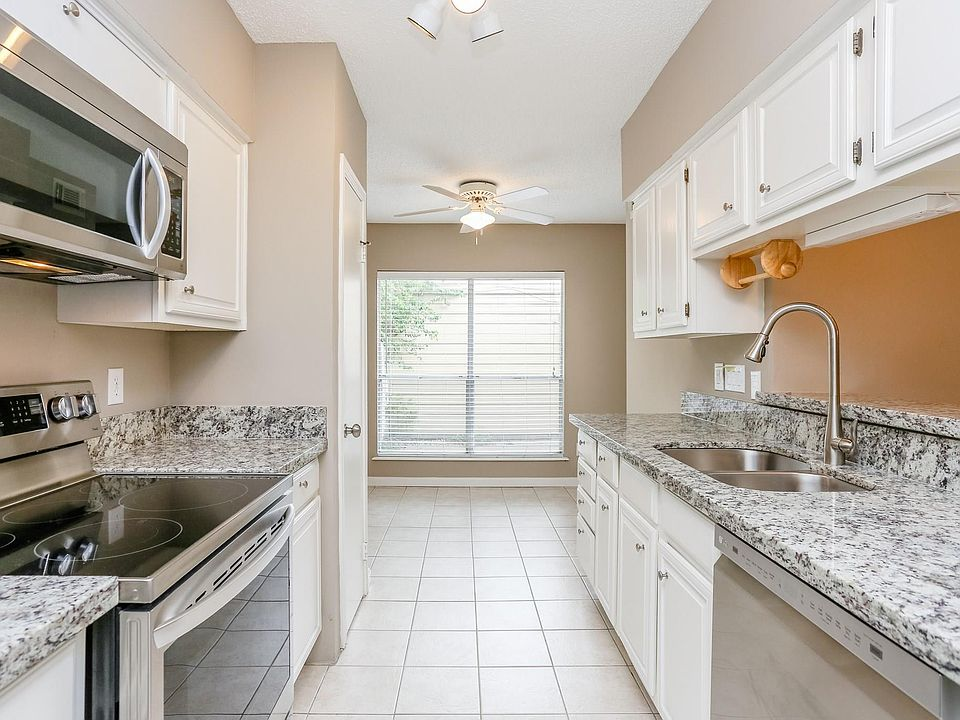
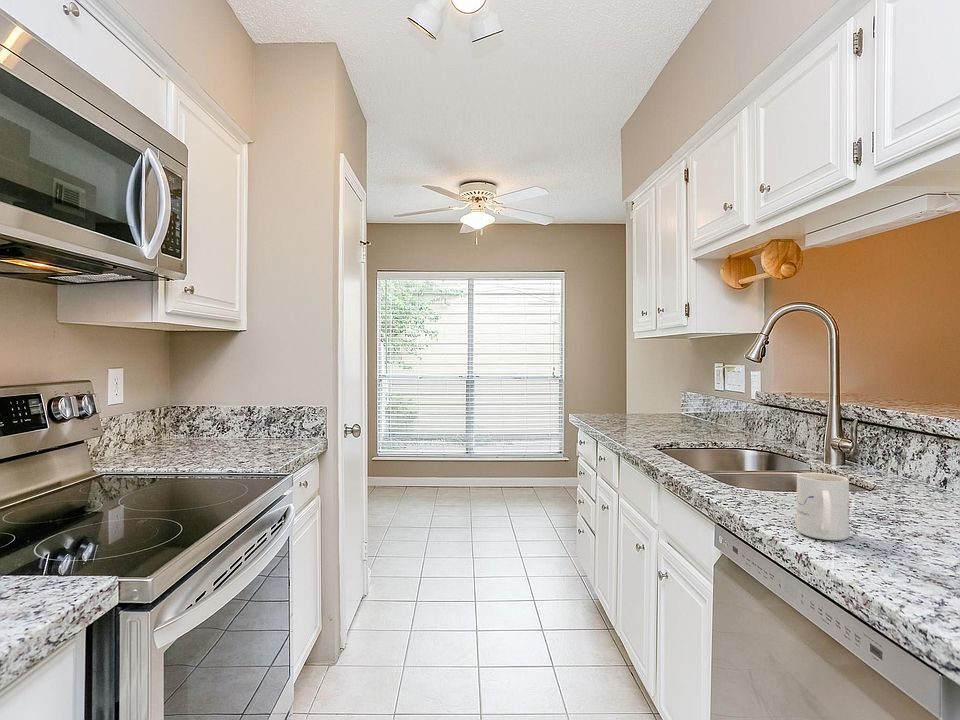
+ mug [796,472,850,541]
